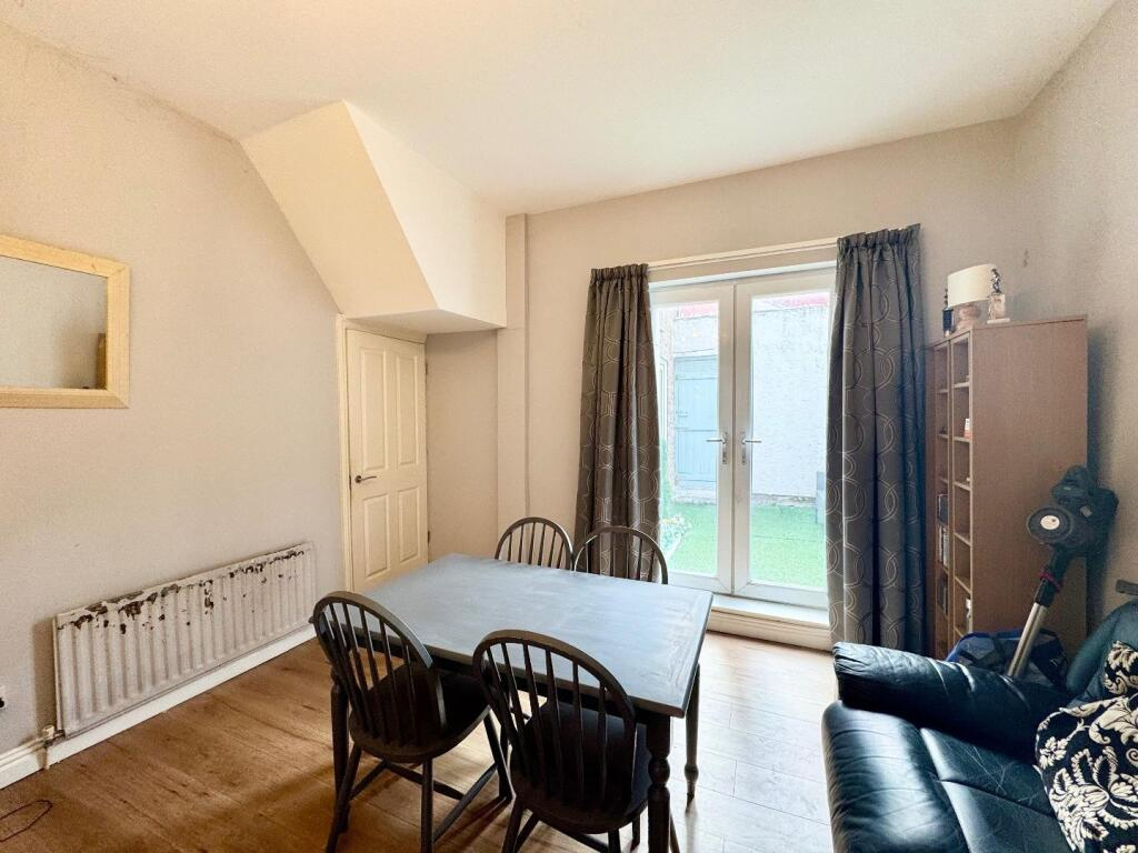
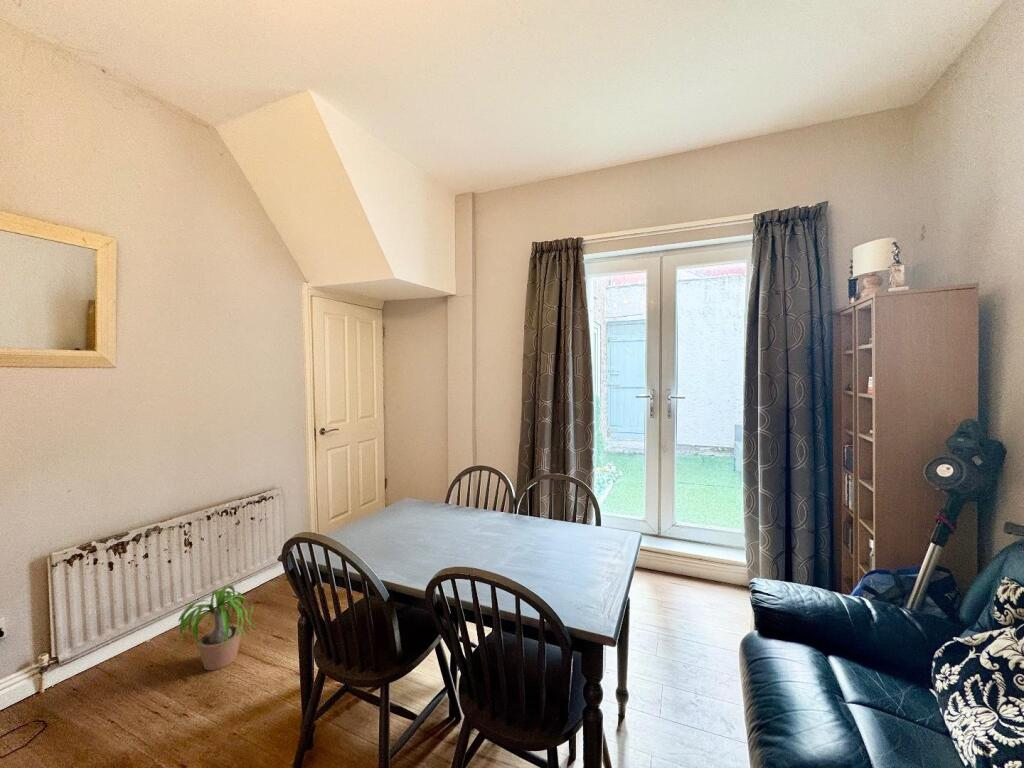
+ potted plant [166,584,261,672]
